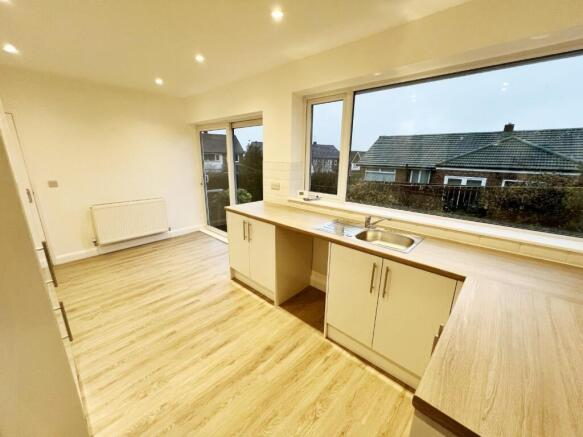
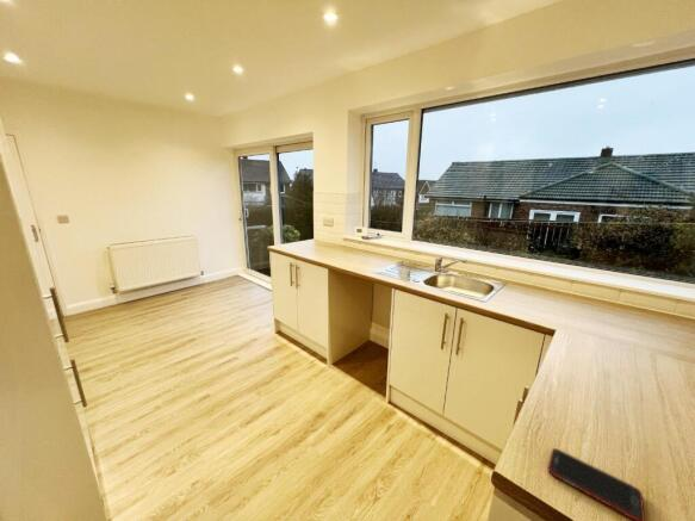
+ cell phone [547,447,646,521]
